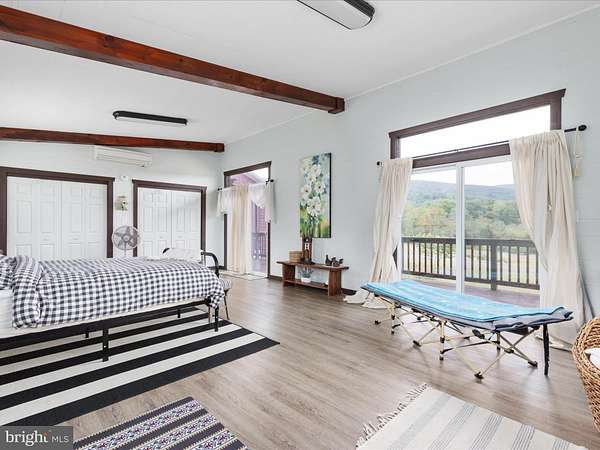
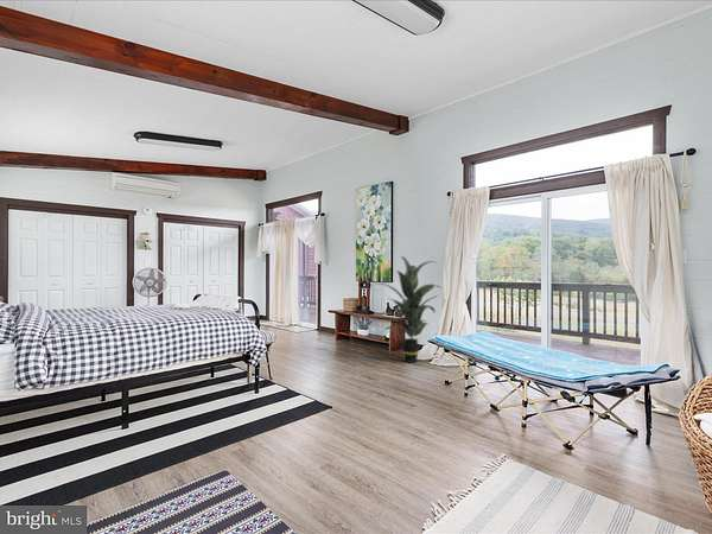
+ indoor plant [374,255,443,364]
